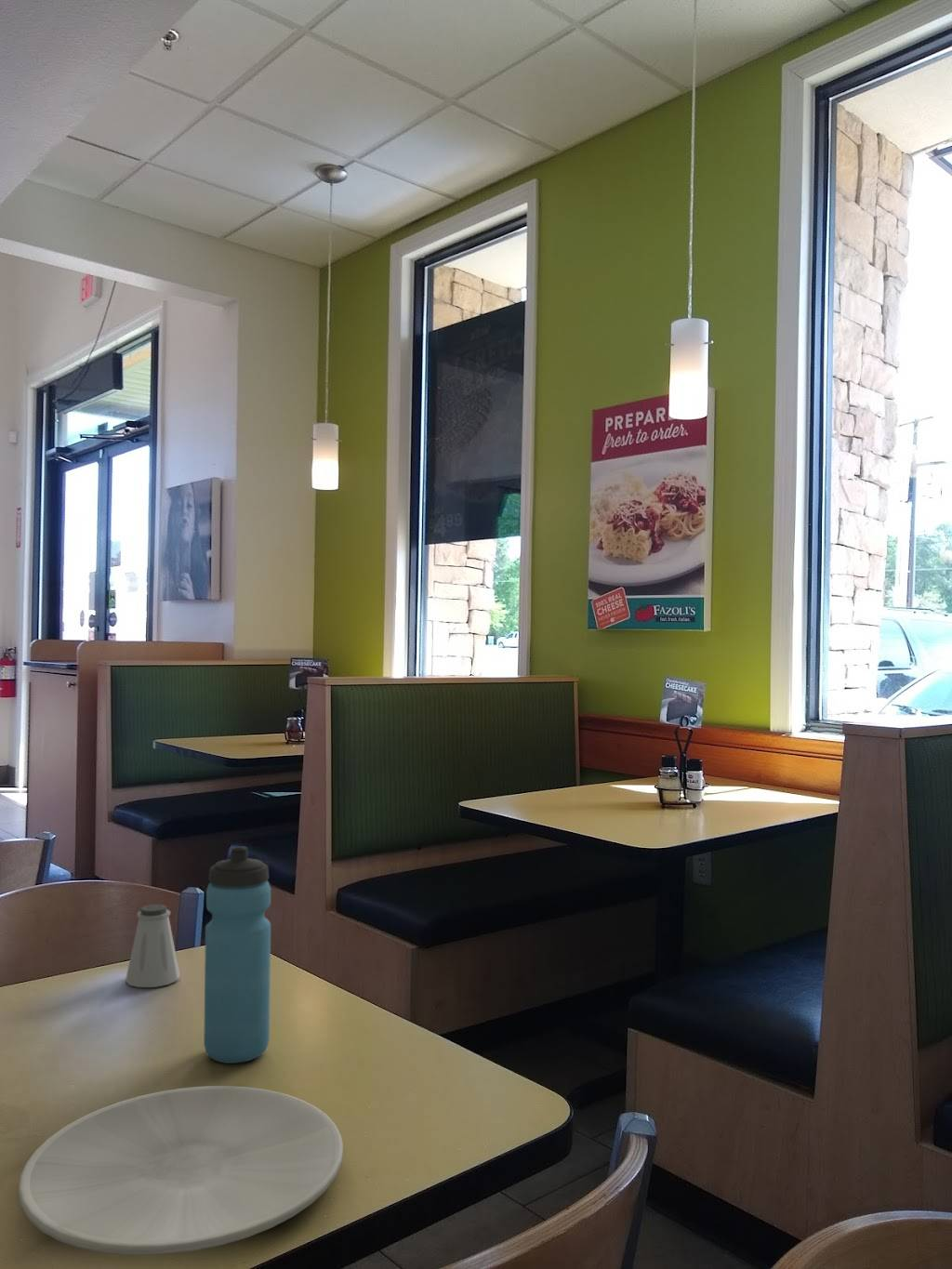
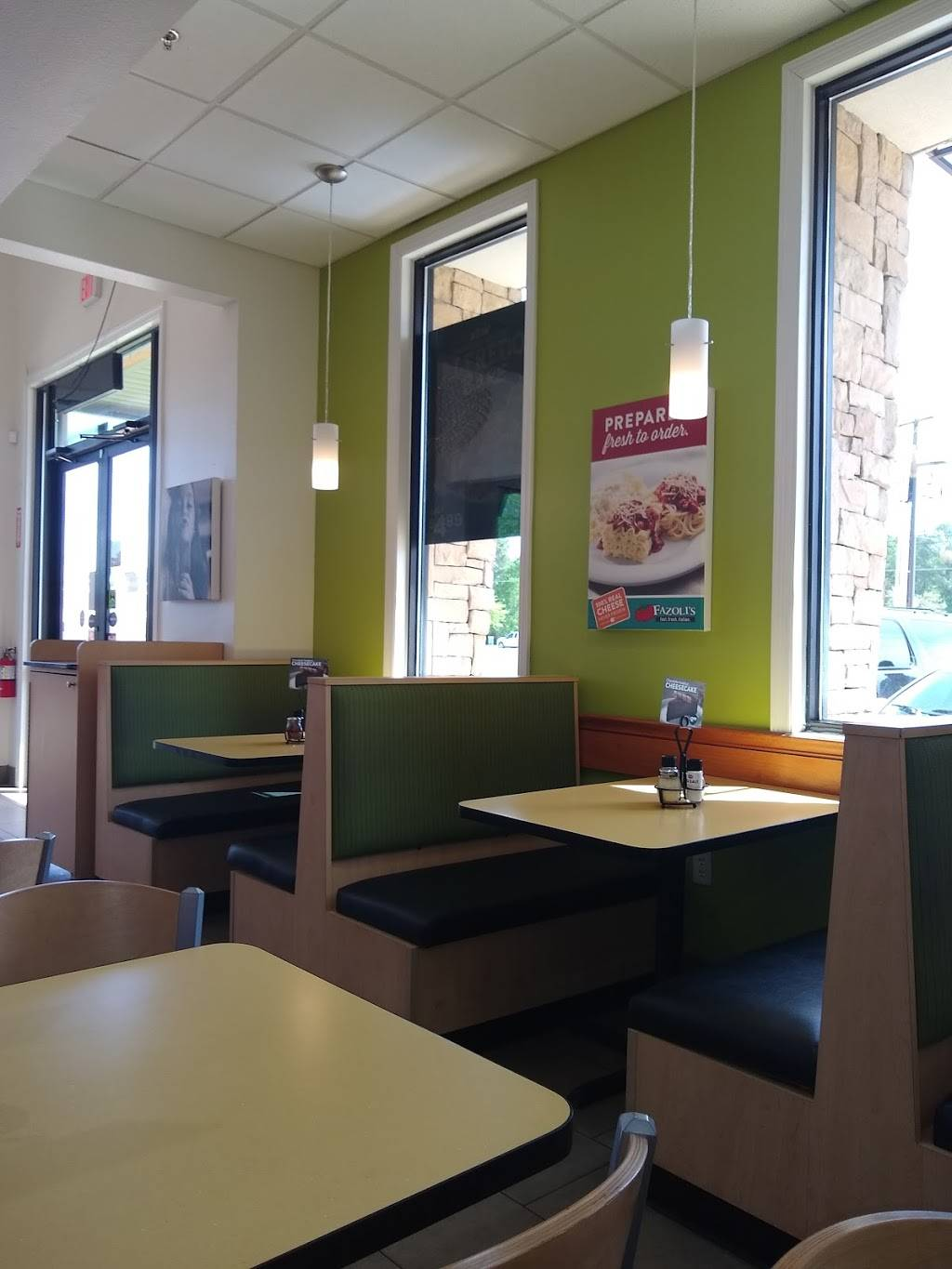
- saltshaker [125,904,181,988]
- plate [18,1085,344,1256]
- water bottle [203,845,271,1064]
